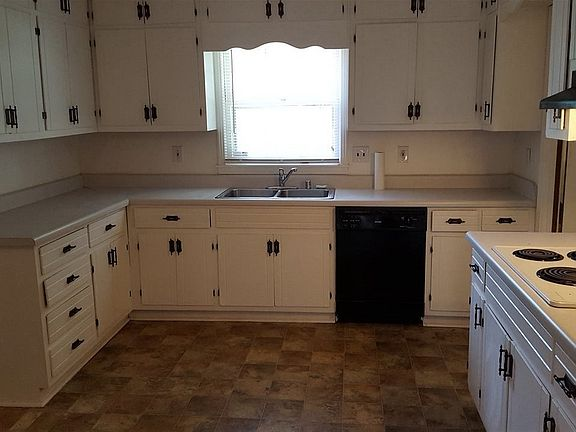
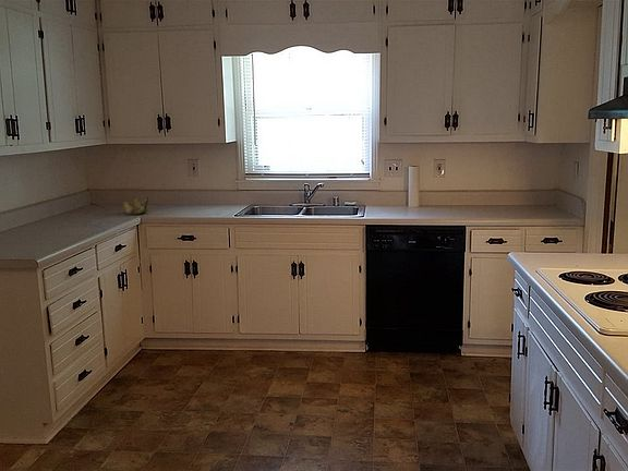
+ banana [122,196,149,216]
